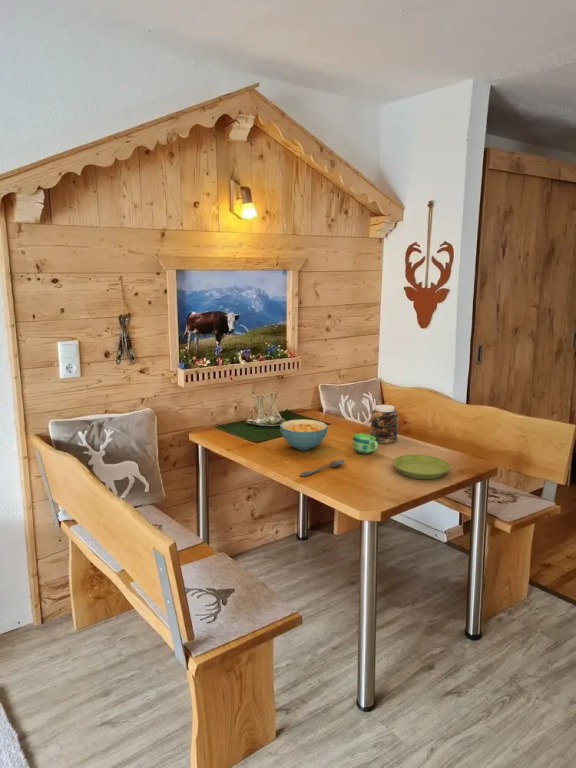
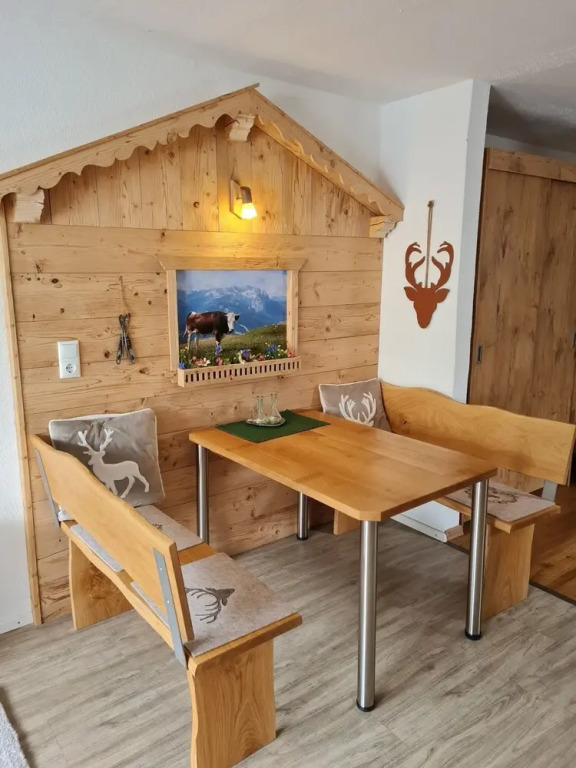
- jar [369,404,399,444]
- cup [352,433,379,455]
- spoon [298,459,346,477]
- cereal bowl [279,418,329,451]
- saucer [392,454,451,480]
